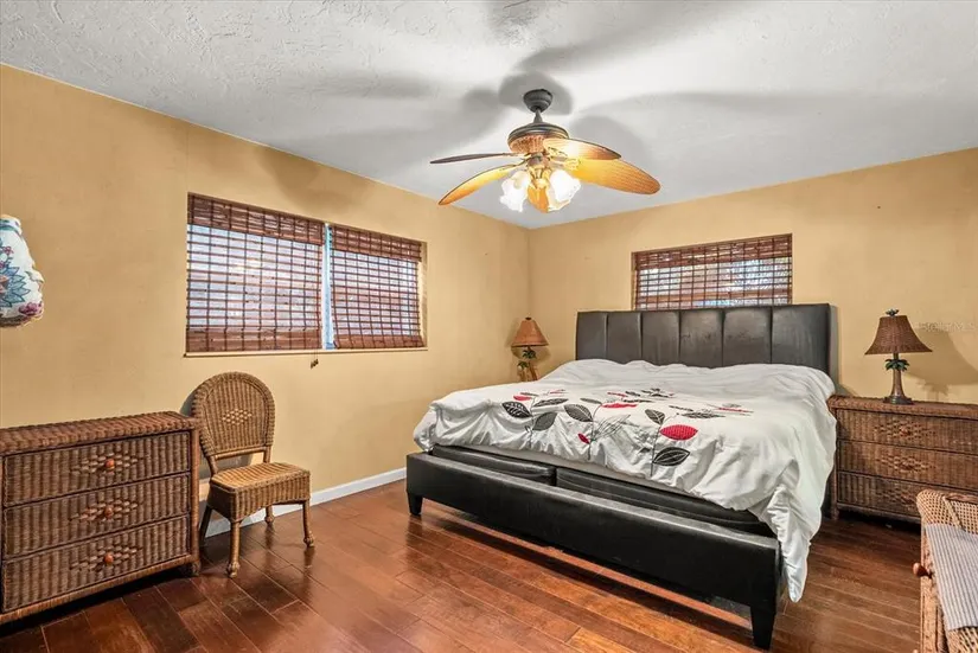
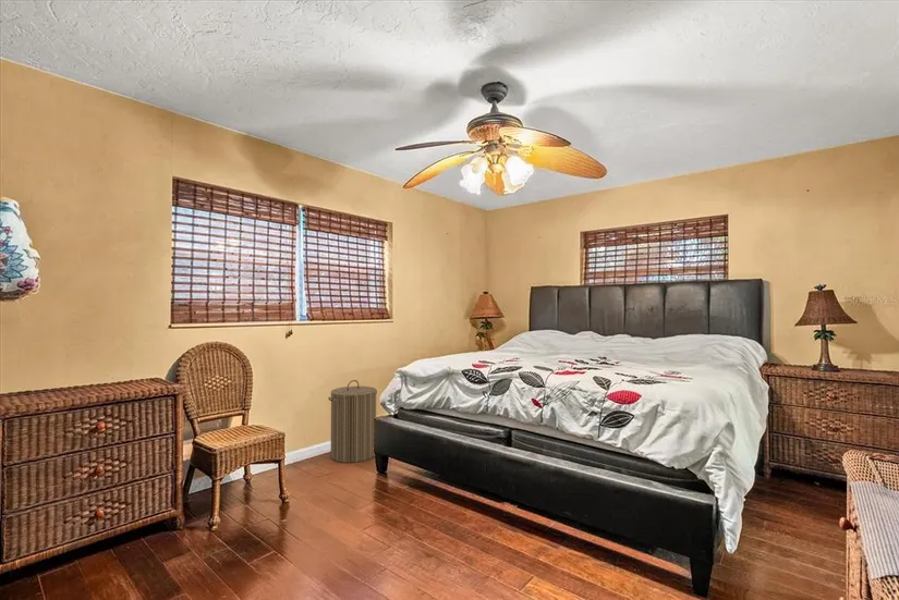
+ laundry hamper [327,379,378,464]
